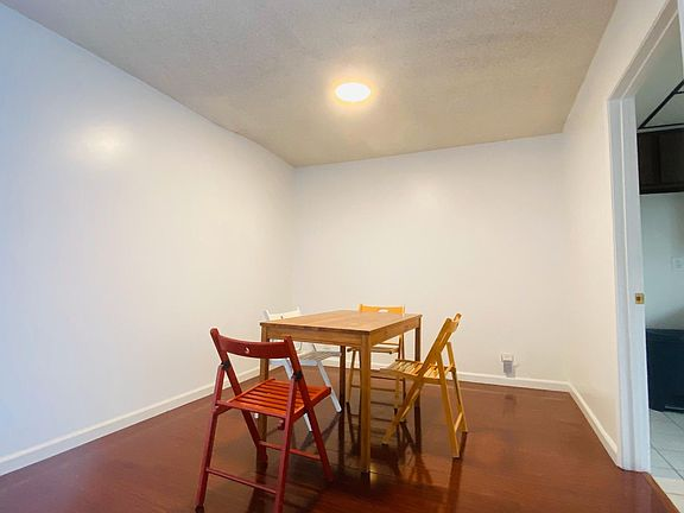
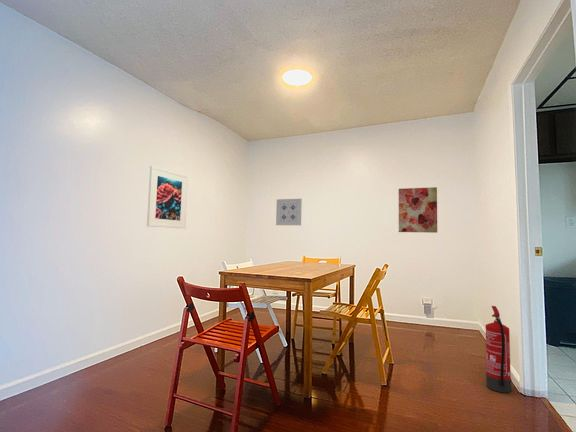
+ fire extinguisher [485,305,513,394]
+ wall art [398,186,438,234]
+ wall art [275,198,303,226]
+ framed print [146,165,189,230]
